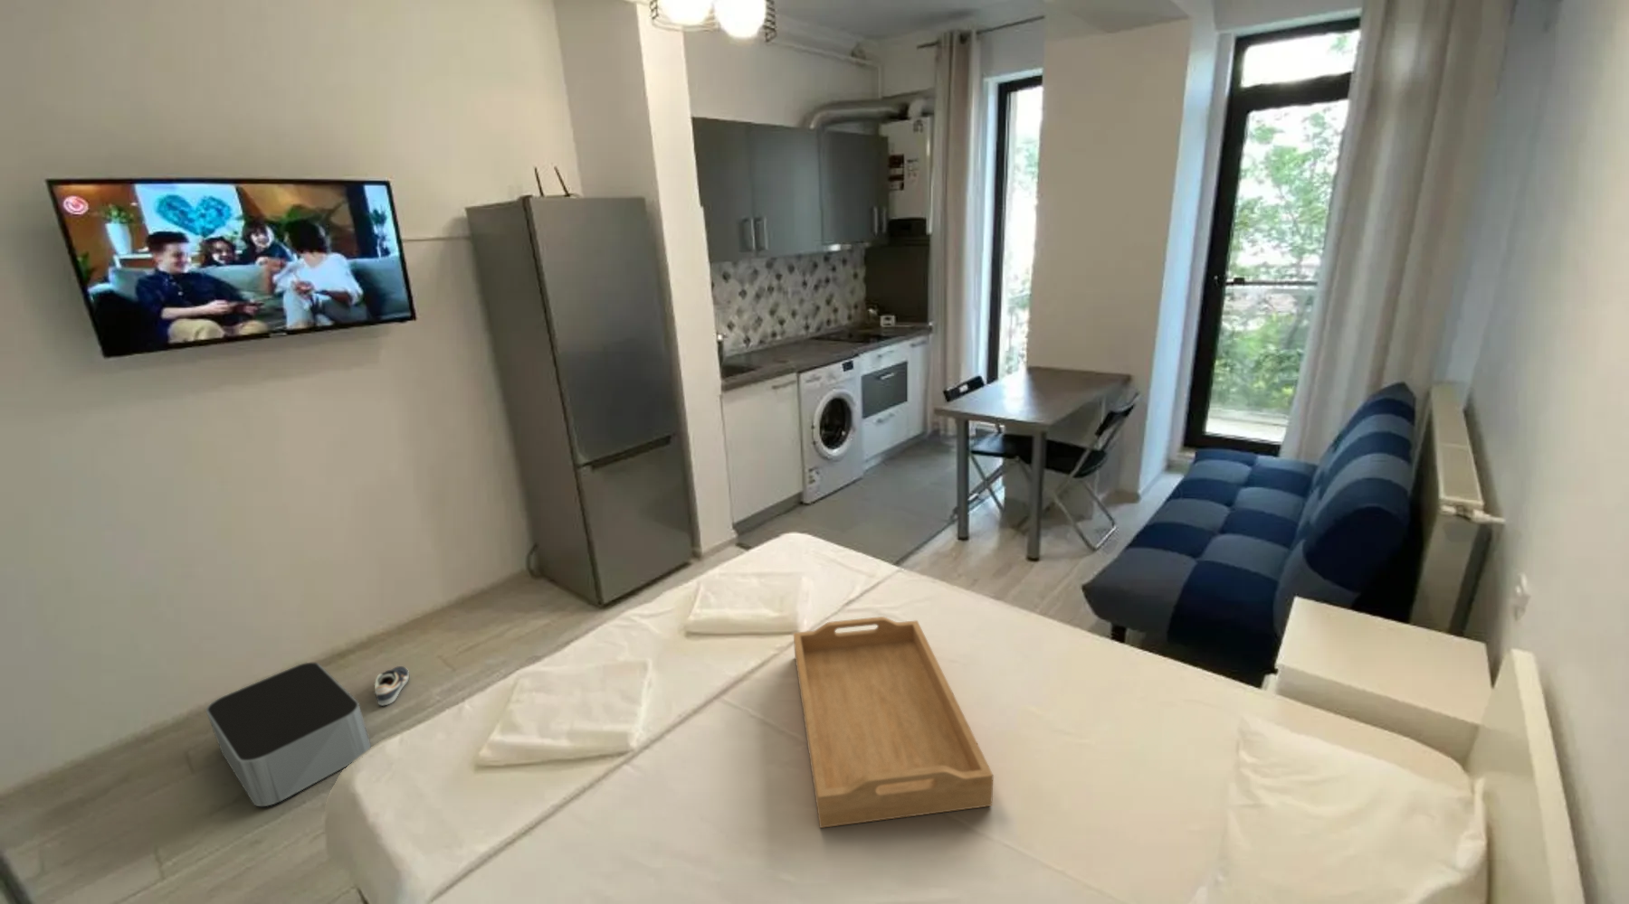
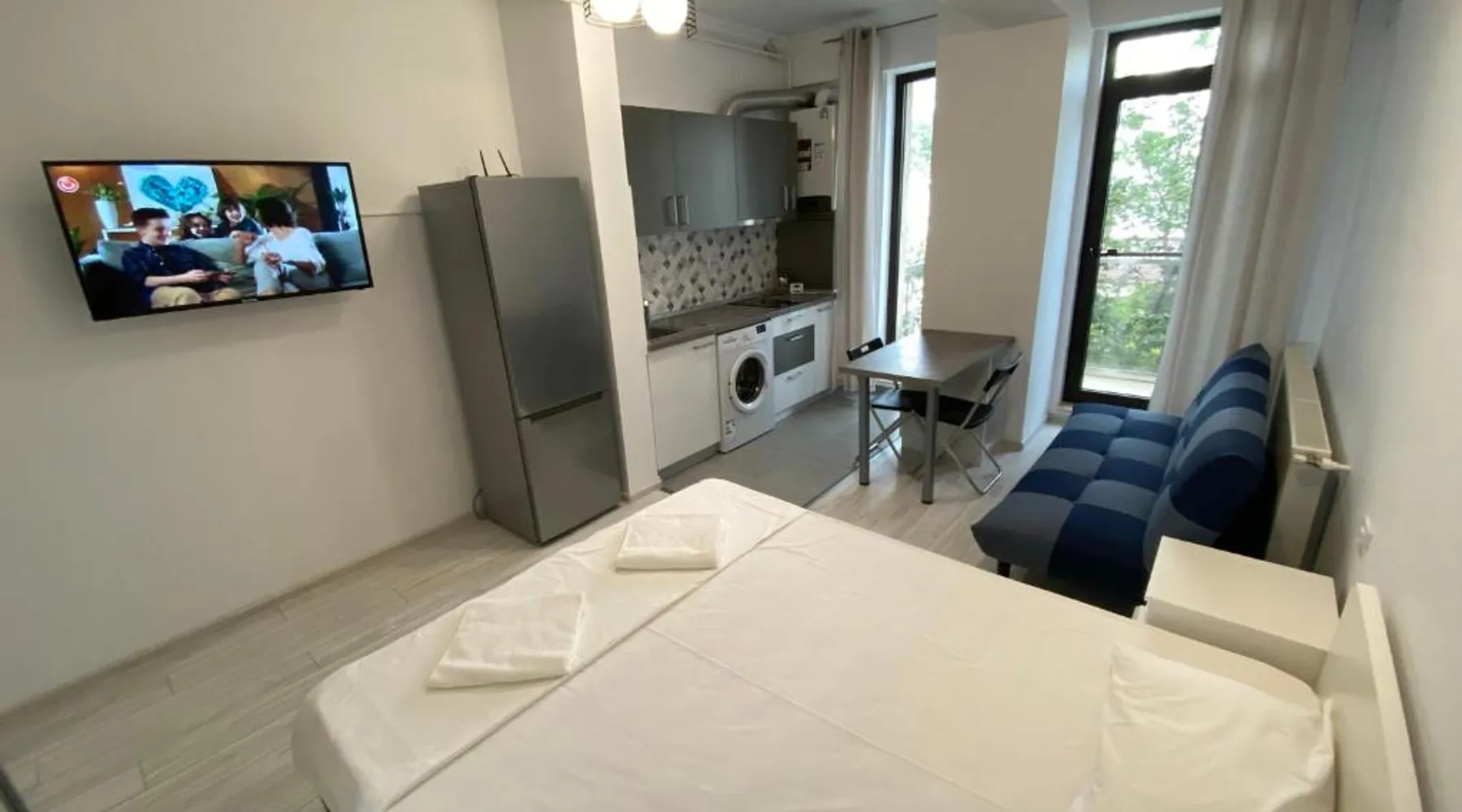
- storage bin [205,661,372,807]
- serving tray [793,616,995,829]
- sneaker [373,666,410,706]
